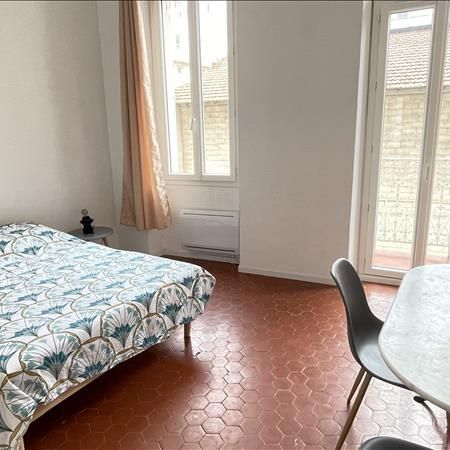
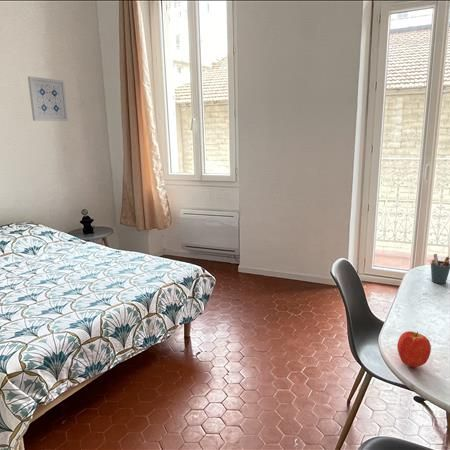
+ pen holder [430,253,450,285]
+ wall art [27,75,69,122]
+ apple [396,330,432,368]
